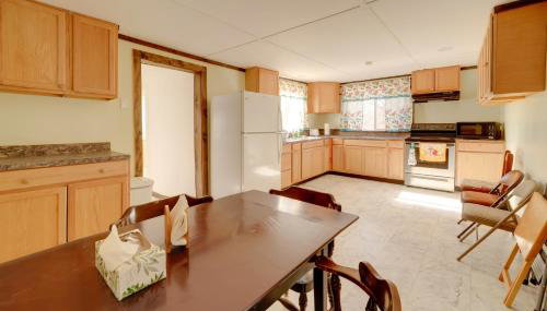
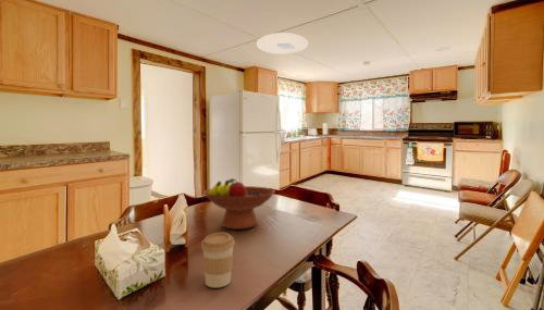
+ ceiling light [256,32,309,55]
+ fruit bowl [202,177,276,231]
+ coffee cup [200,232,236,288]
